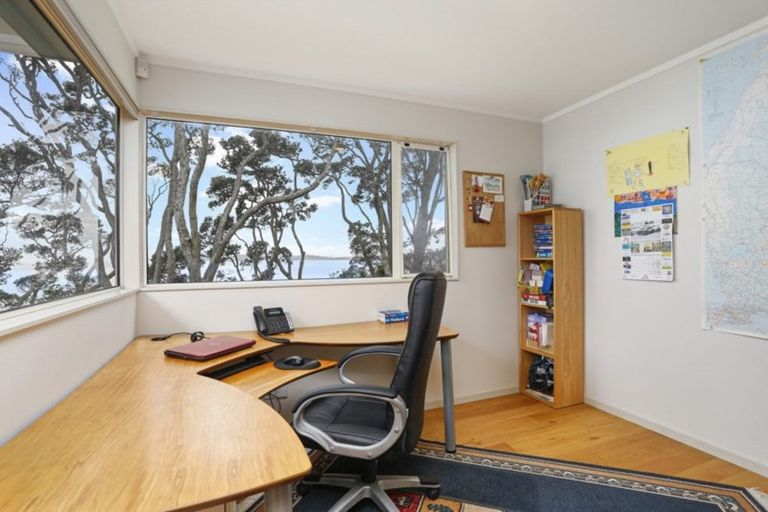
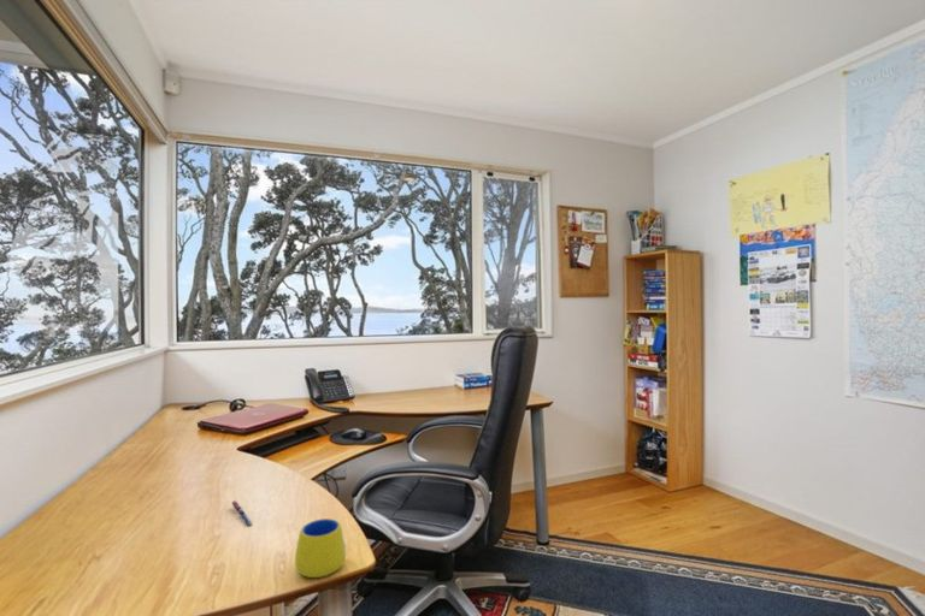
+ pen [230,499,254,527]
+ mug [294,517,347,579]
